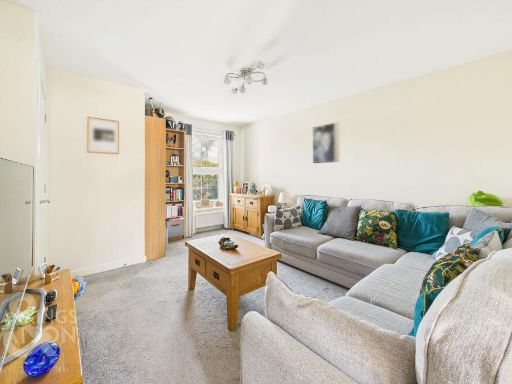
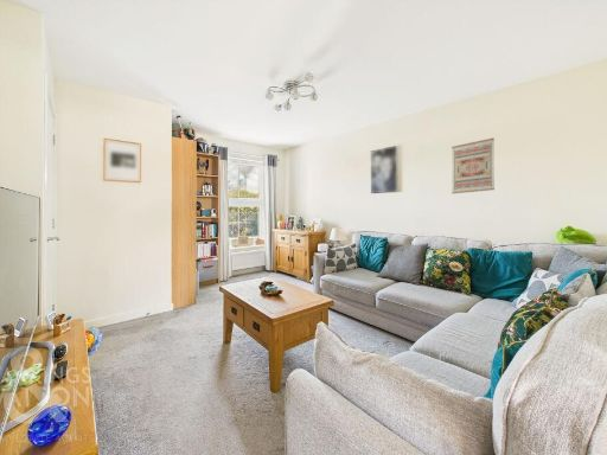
+ wall art [451,137,496,194]
